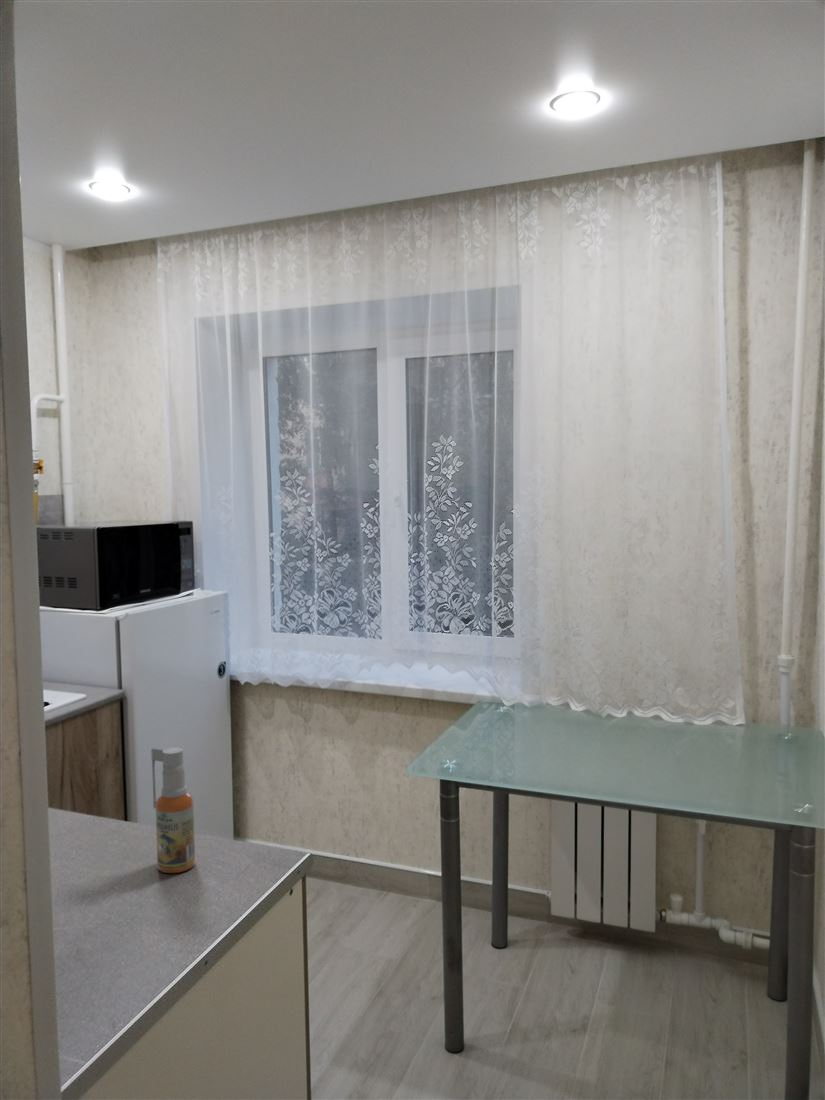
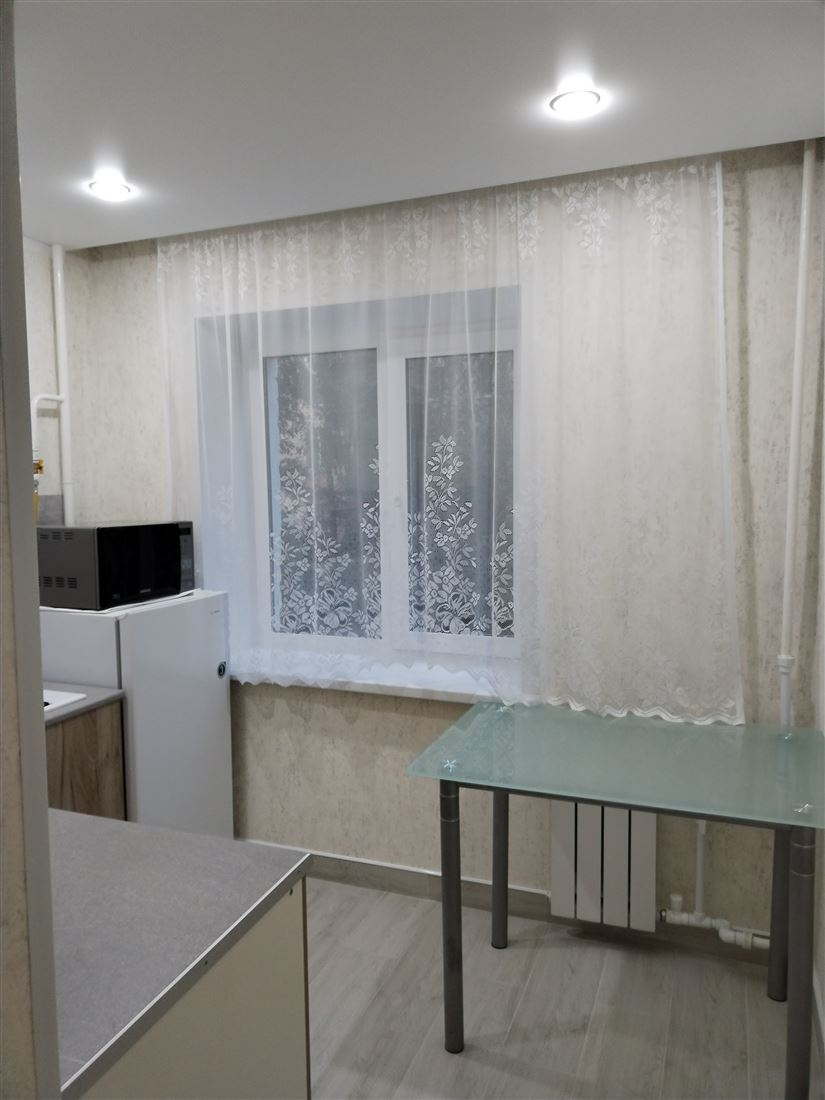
- spray bottle [150,746,196,874]
